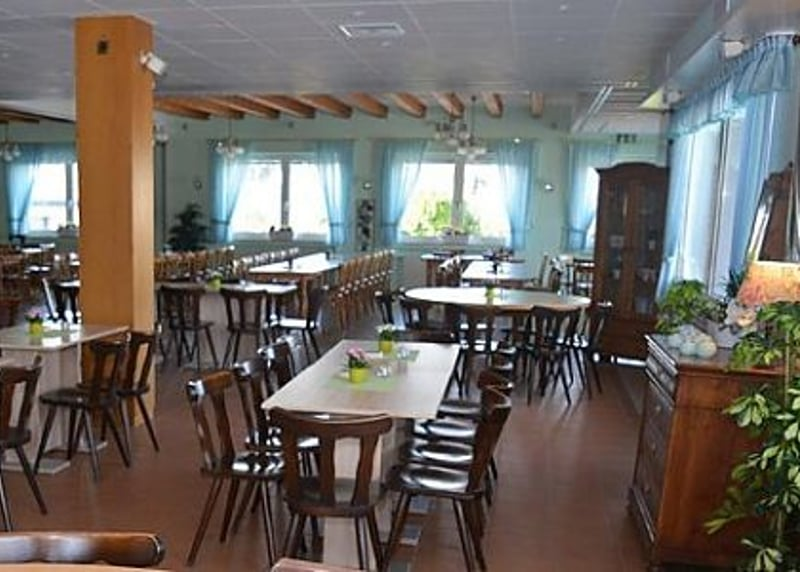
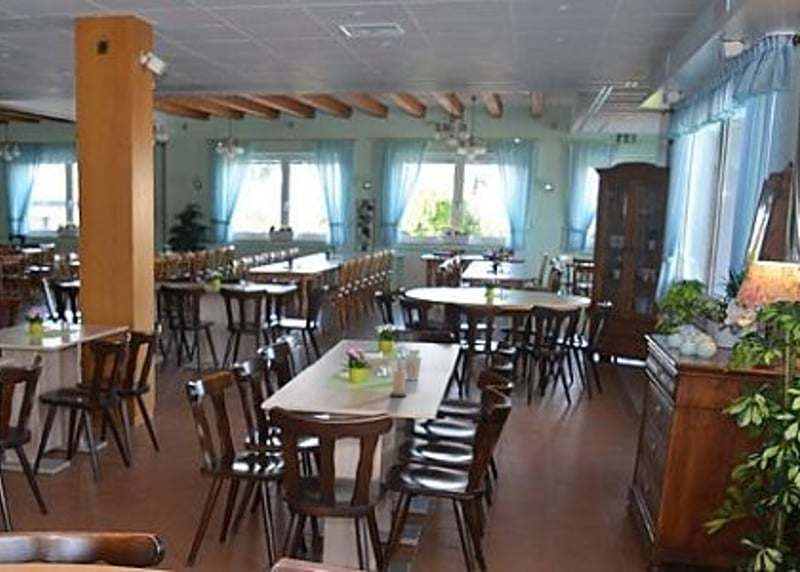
+ cup [404,356,423,381]
+ candle [389,368,408,398]
